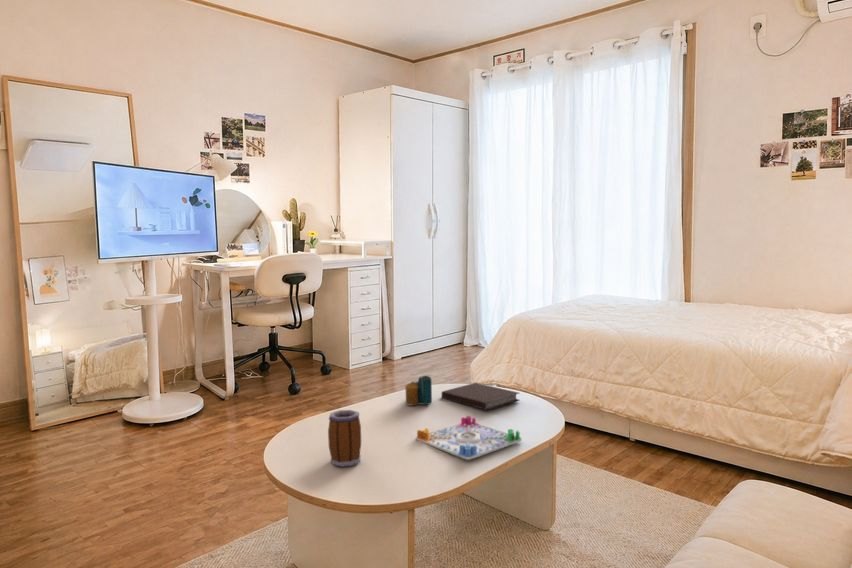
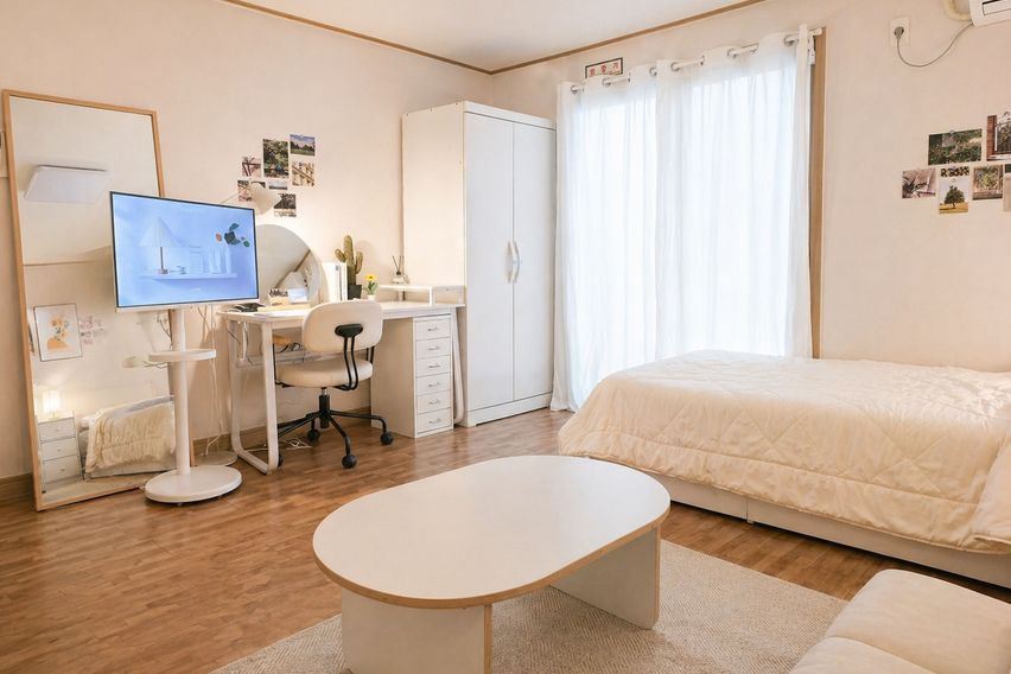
- mug [327,409,362,468]
- board game [415,415,523,461]
- candle [404,375,433,406]
- notebook [441,382,520,411]
